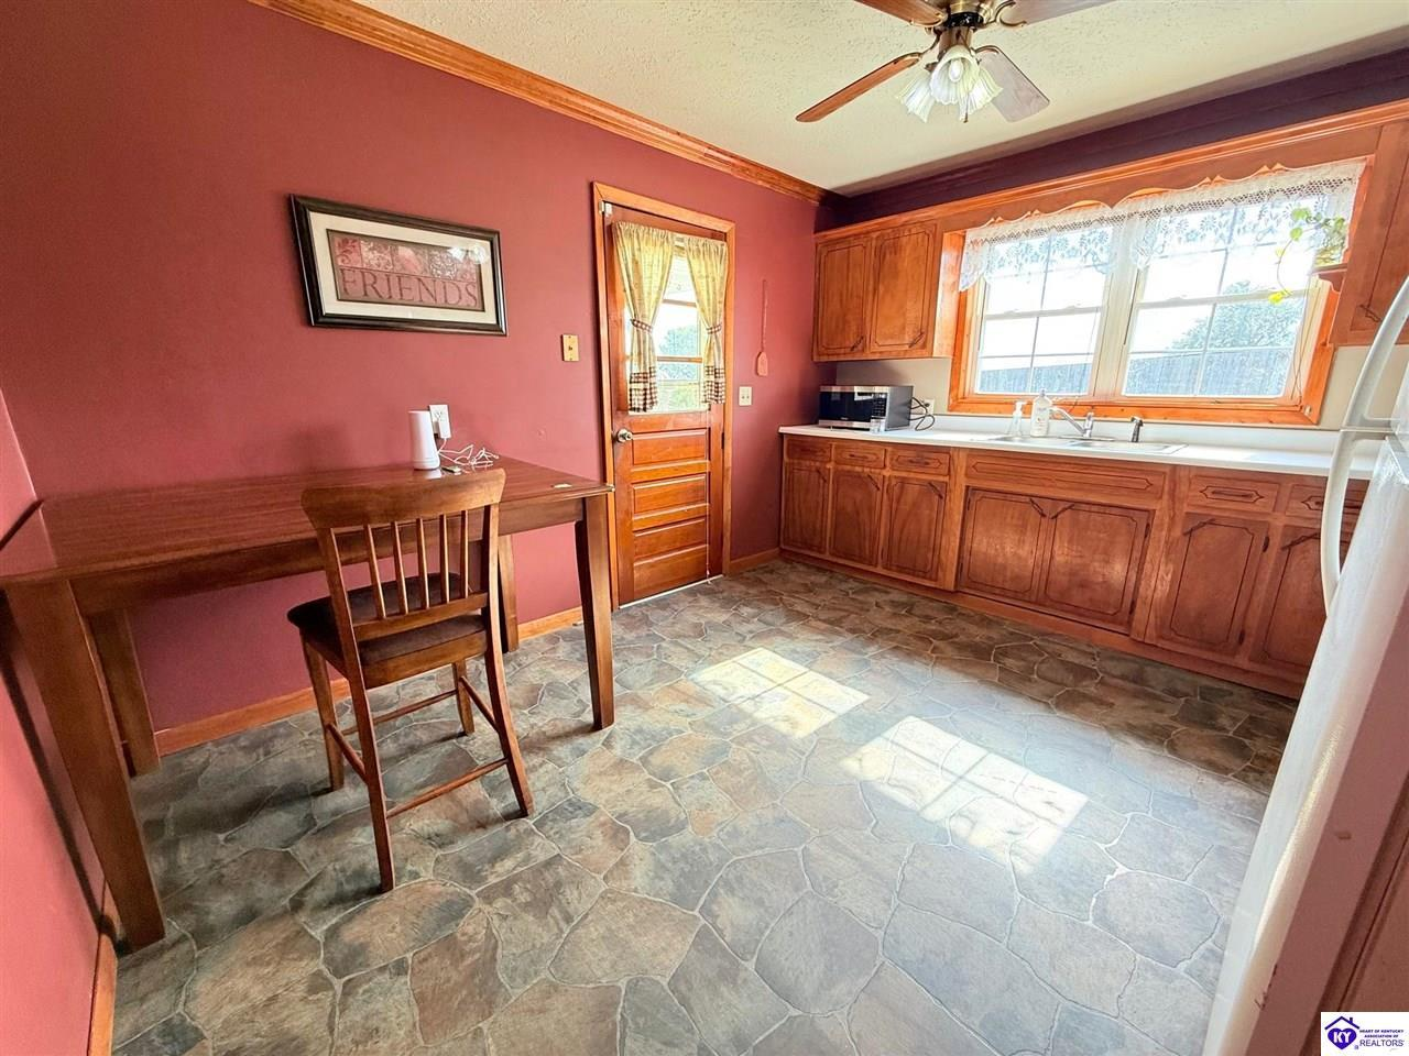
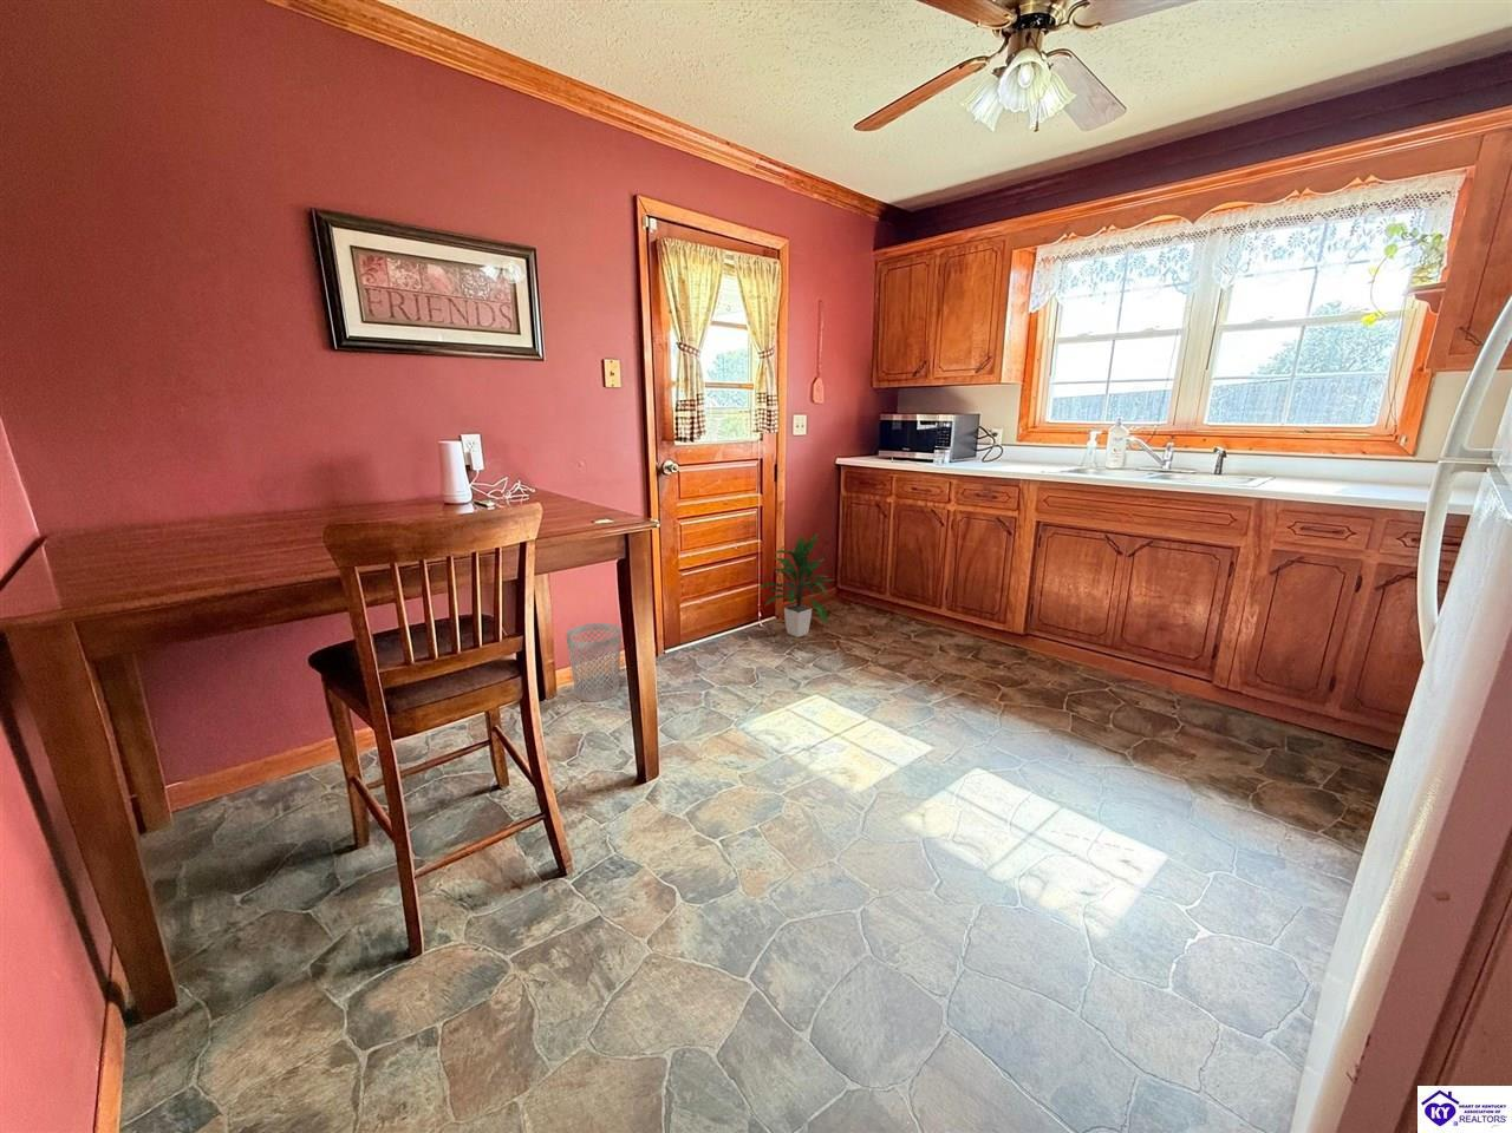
+ wastebasket [564,622,621,702]
+ indoor plant [756,532,835,638]
